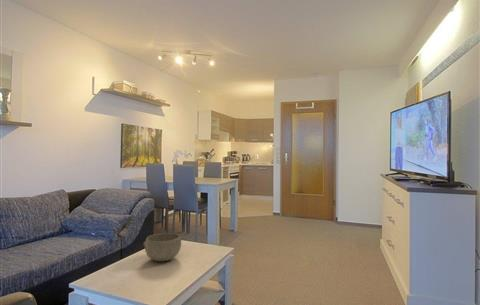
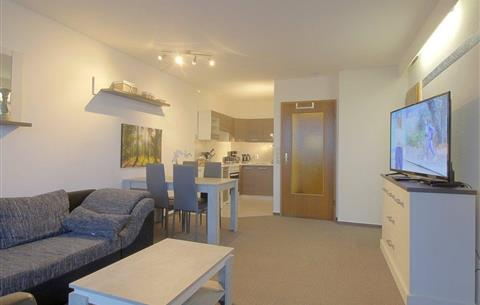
- bowl [143,232,182,262]
